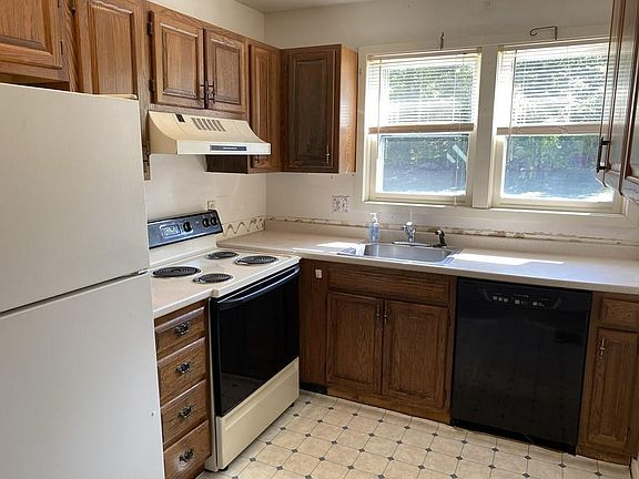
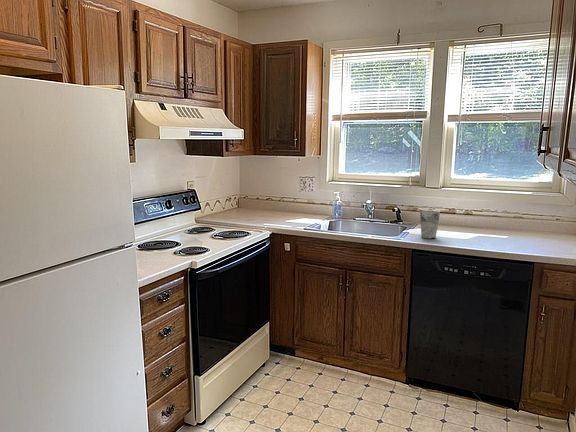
+ cup [419,210,441,240]
